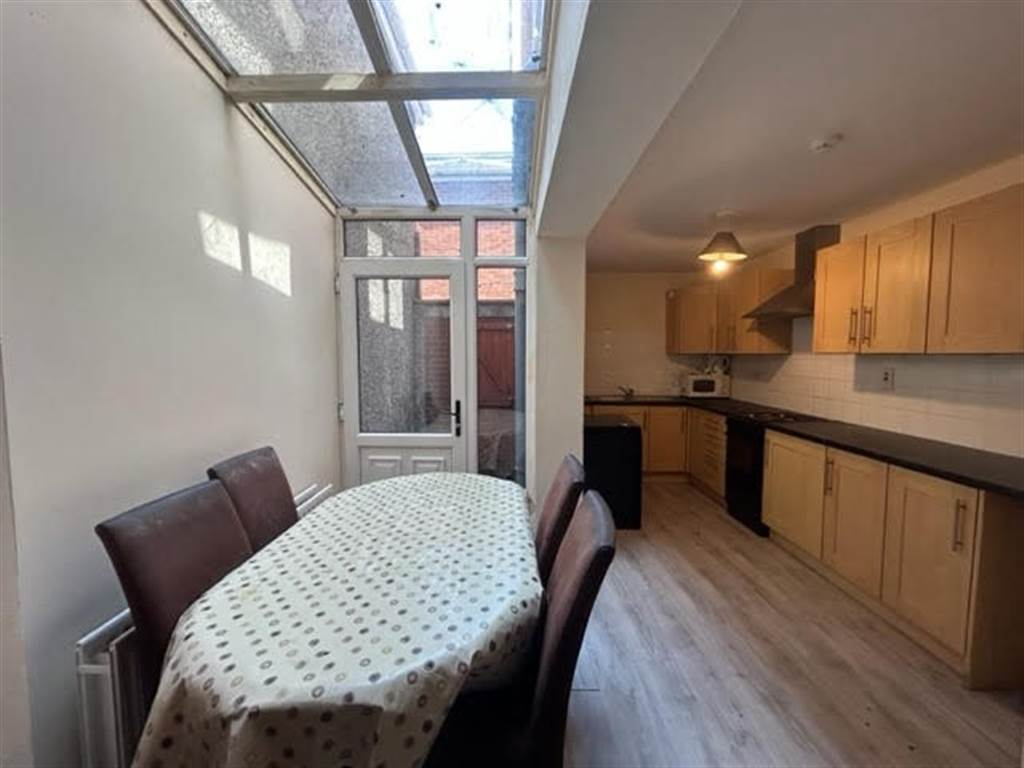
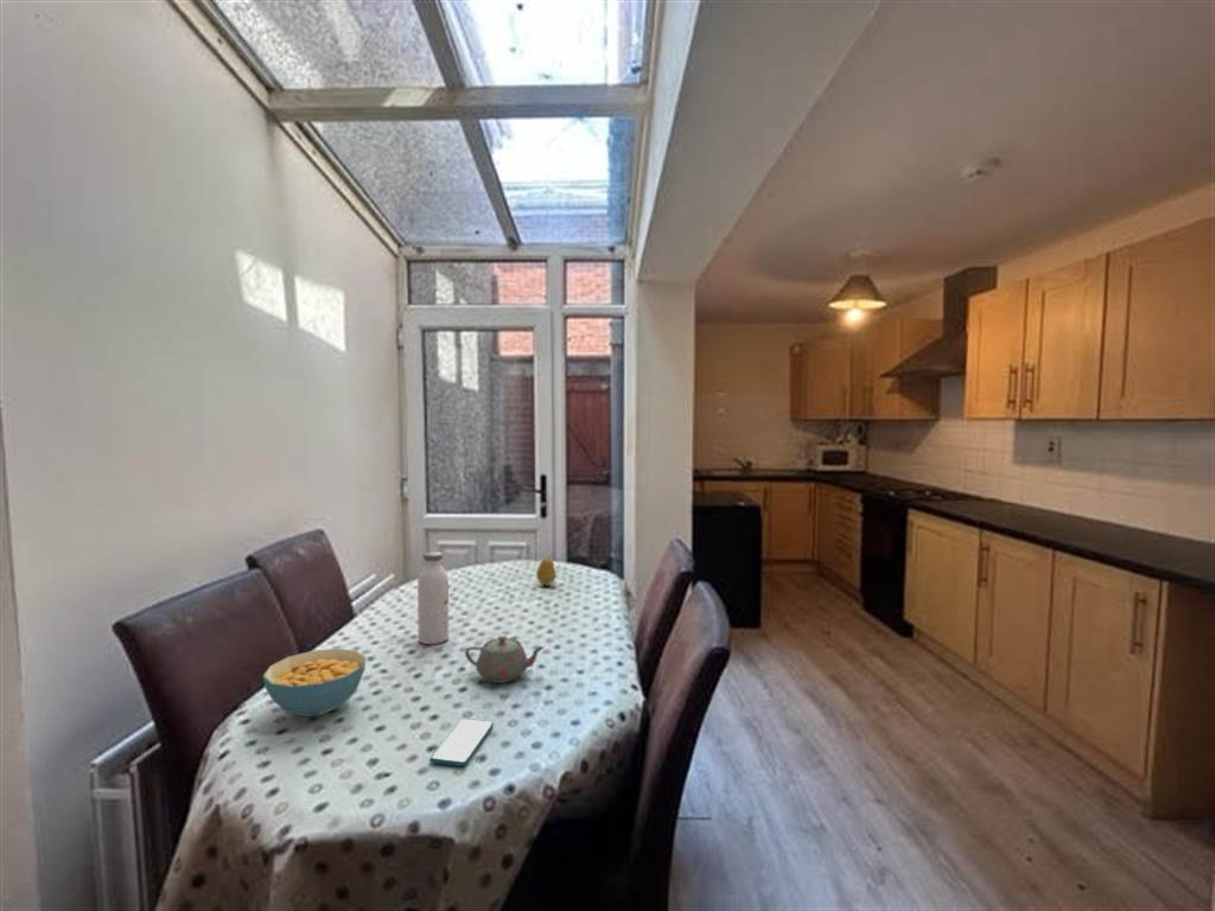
+ smartphone [428,718,495,767]
+ fruit [535,552,558,587]
+ teapot [464,635,546,684]
+ cereal bowl [262,648,367,718]
+ water bottle [416,550,450,645]
